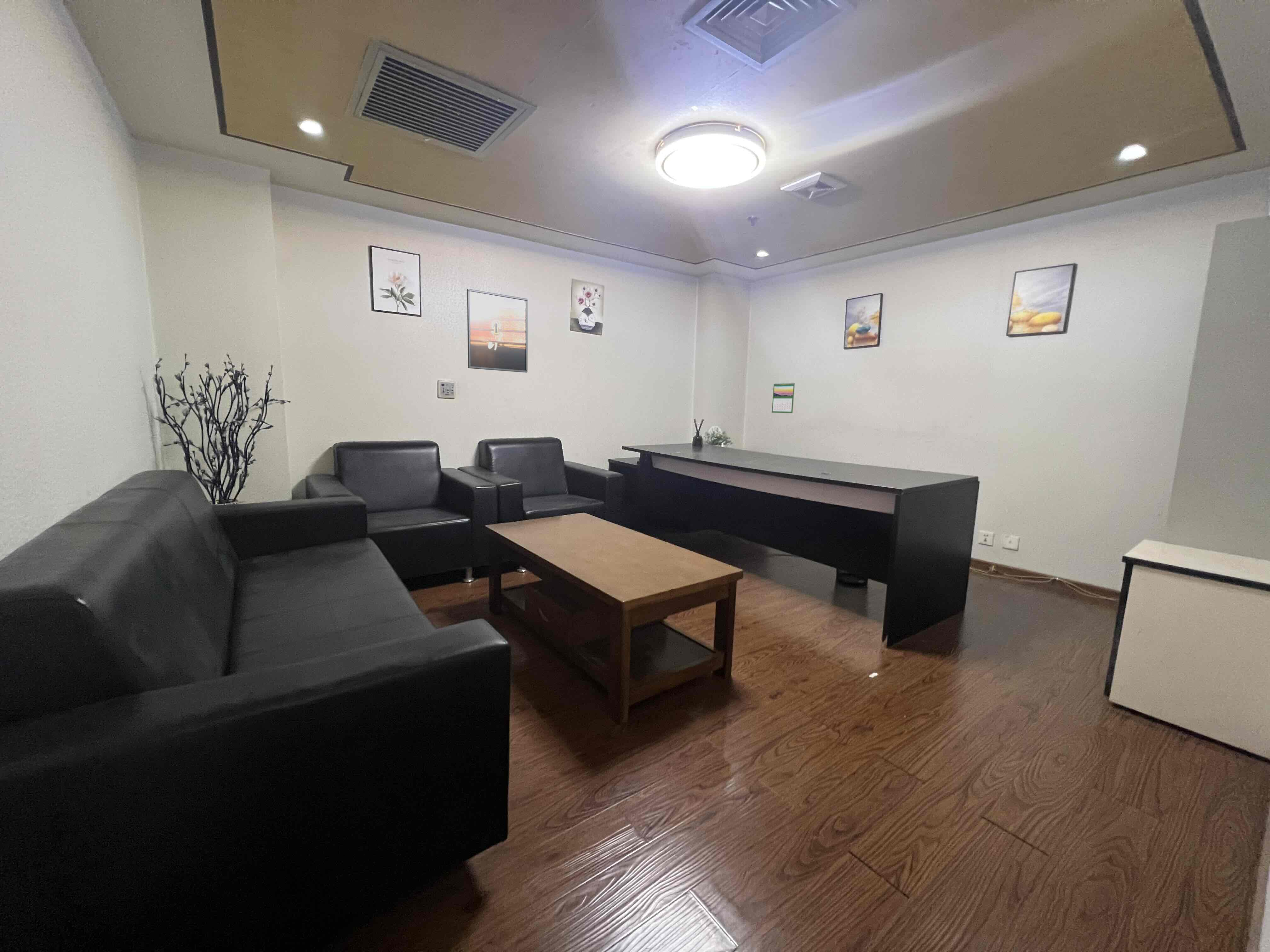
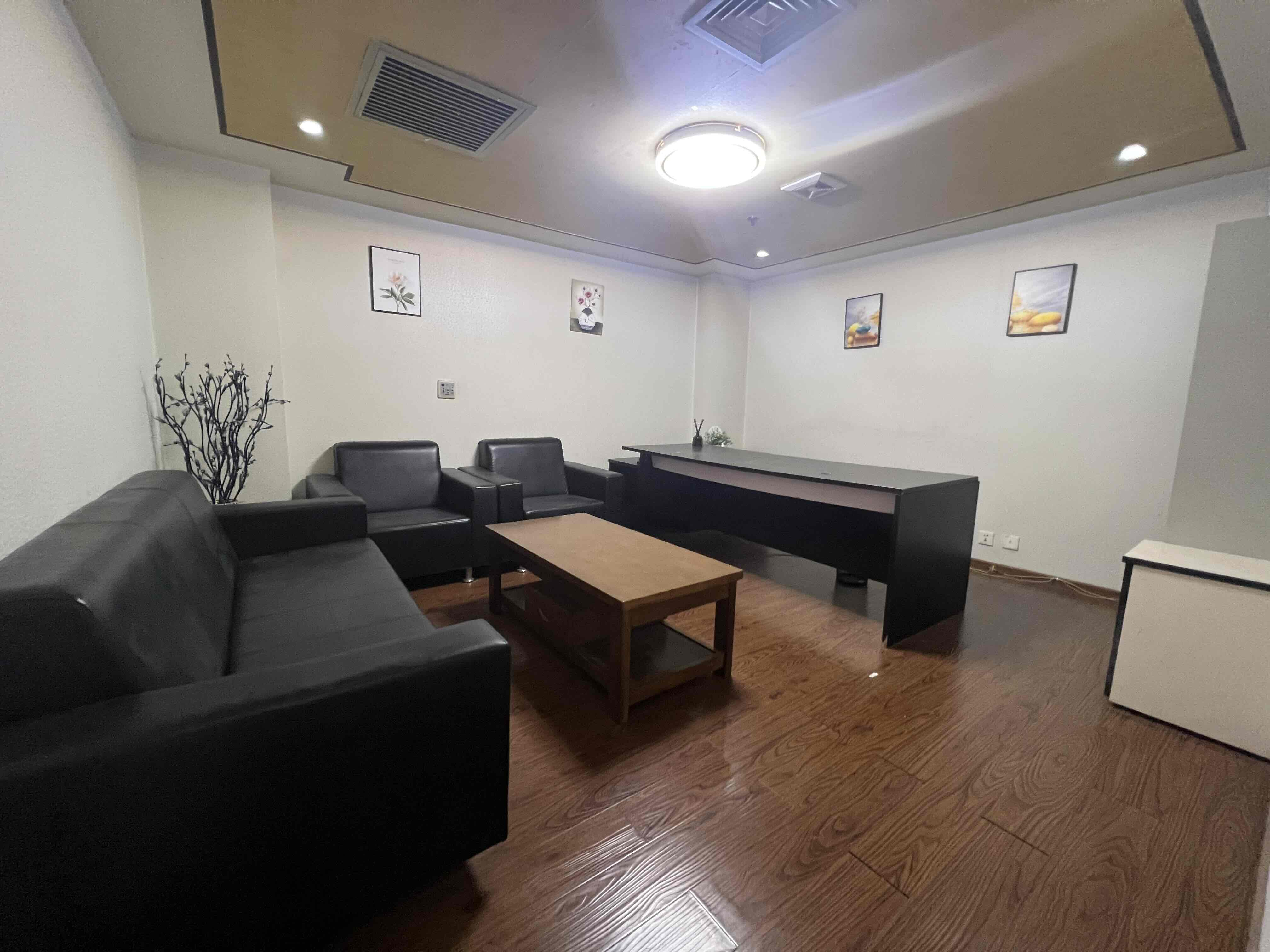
- calendar [771,382,795,414]
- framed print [467,288,528,373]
